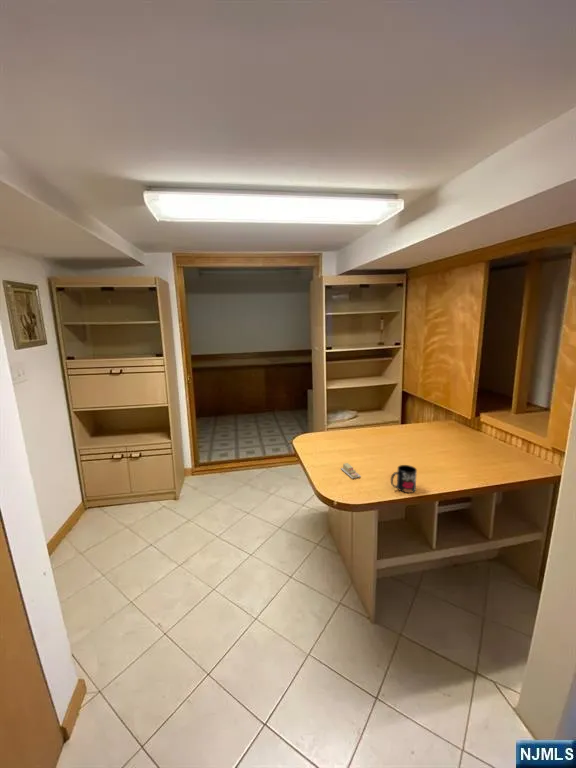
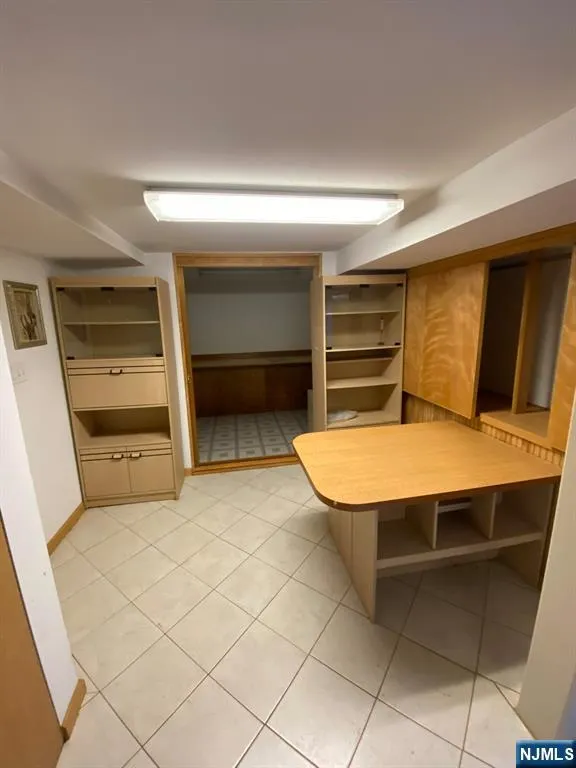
- mug [390,464,418,494]
- sticky notes [340,462,362,480]
